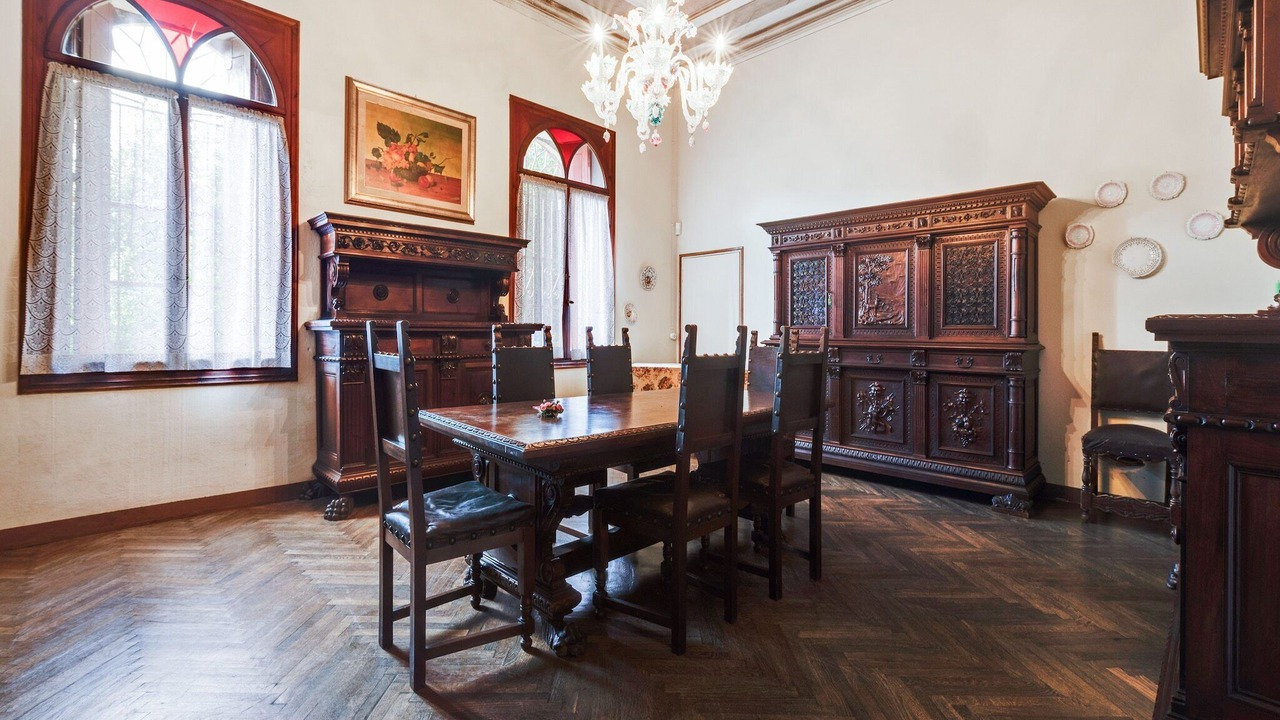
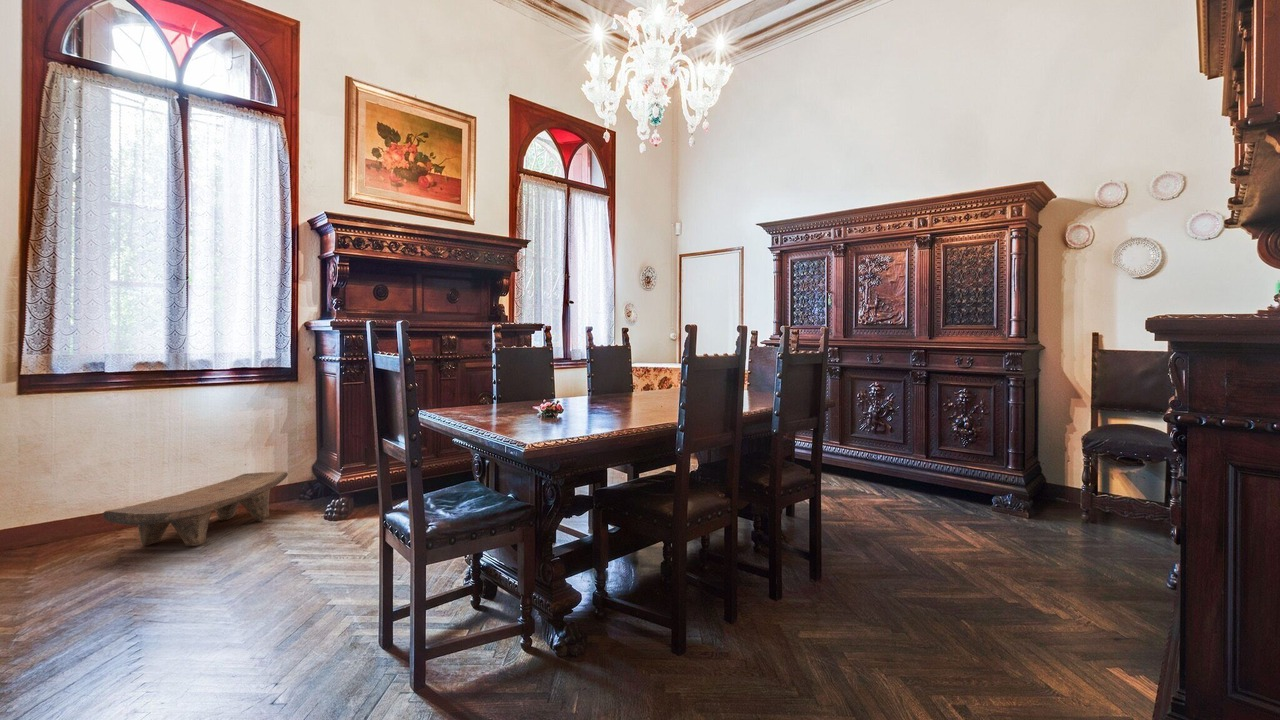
+ bench [102,470,289,547]
